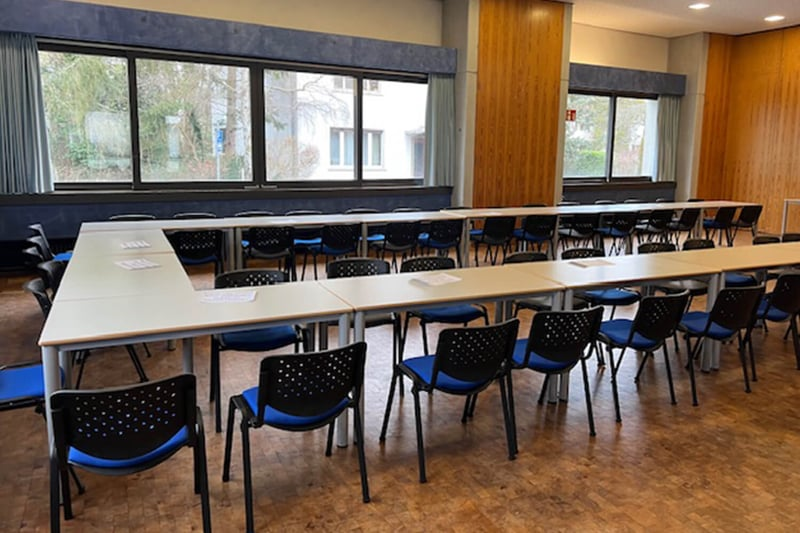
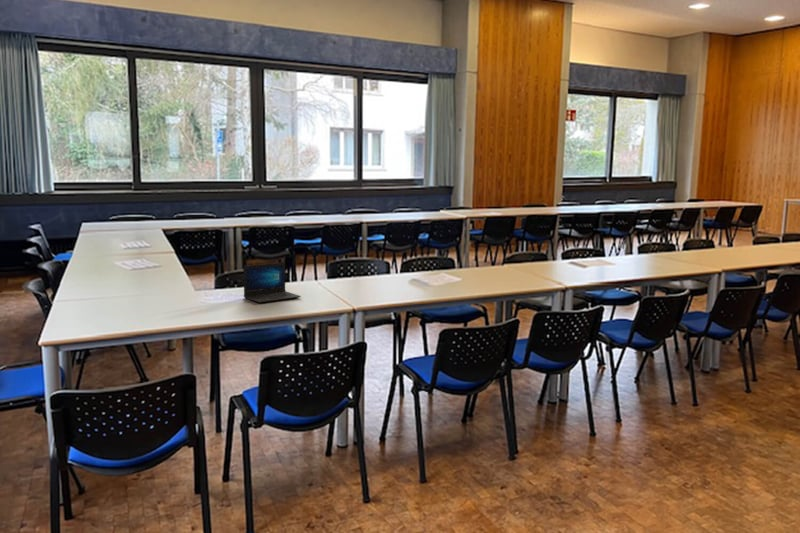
+ laptop [243,261,302,304]
